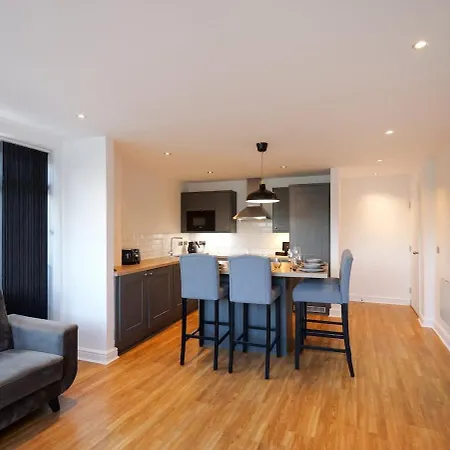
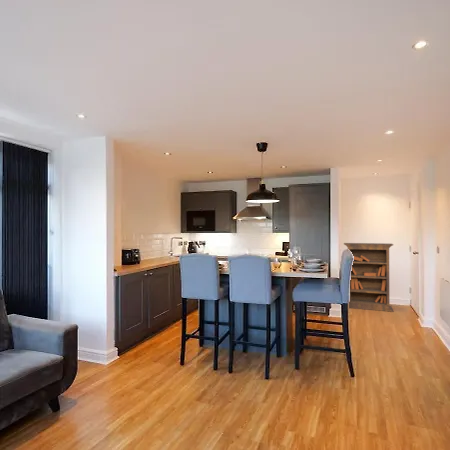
+ bookcase [343,242,395,313]
